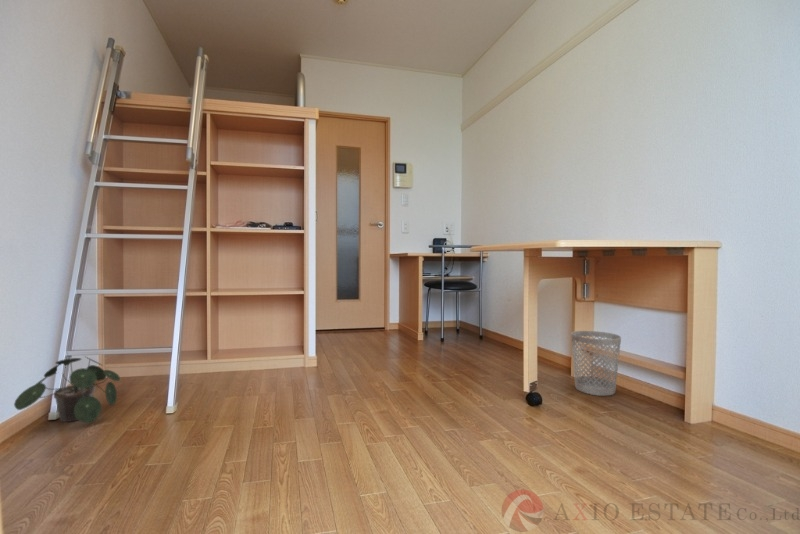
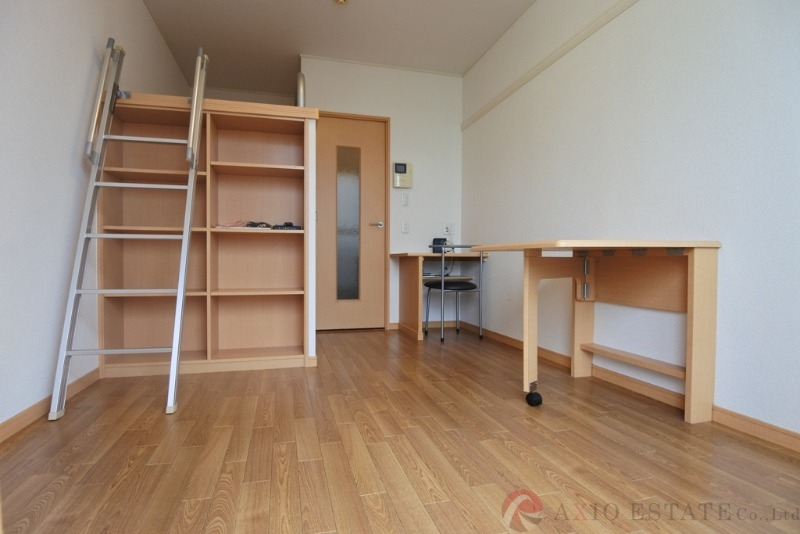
- potted plant [13,355,121,424]
- wastebasket [570,330,622,397]
